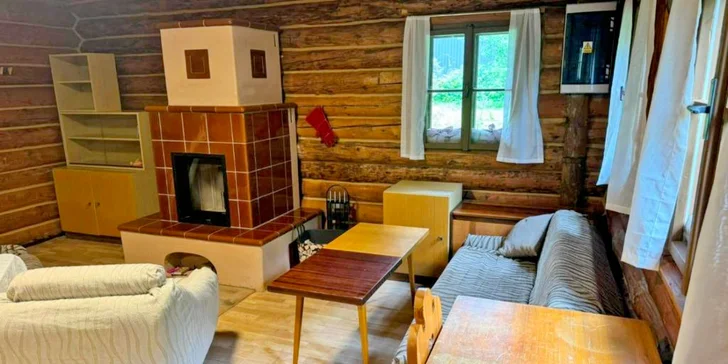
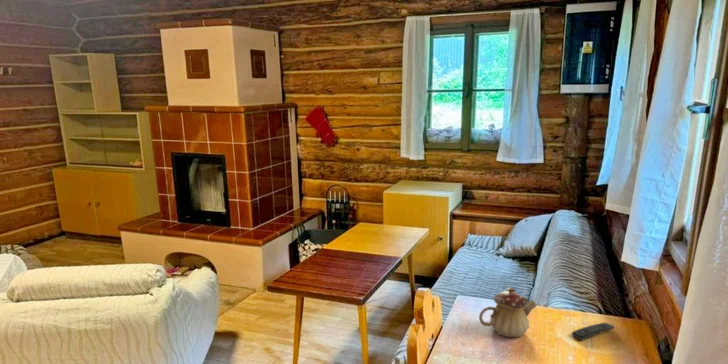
+ remote control [571,322,616,342]
+ teapot [478,287,537,338]
